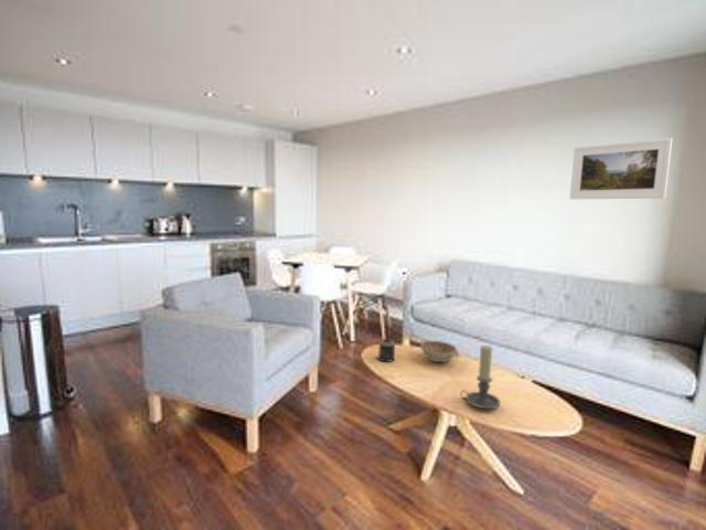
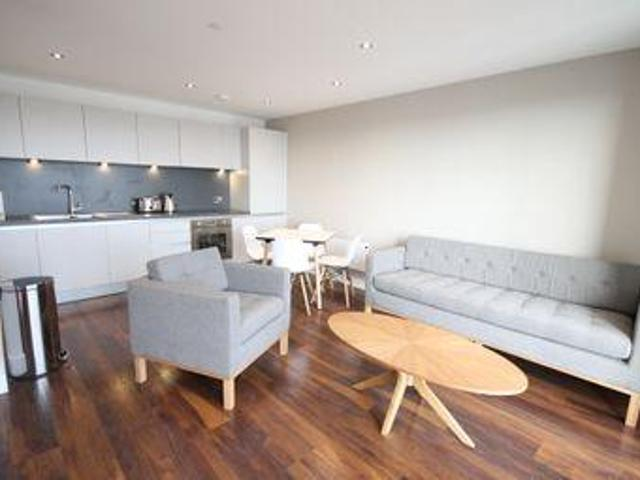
- candle holder [459,344,501,410]
- decorative bowl [418,339,461,363]
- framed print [569,137,673,201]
- candle [374,338,396,363]
